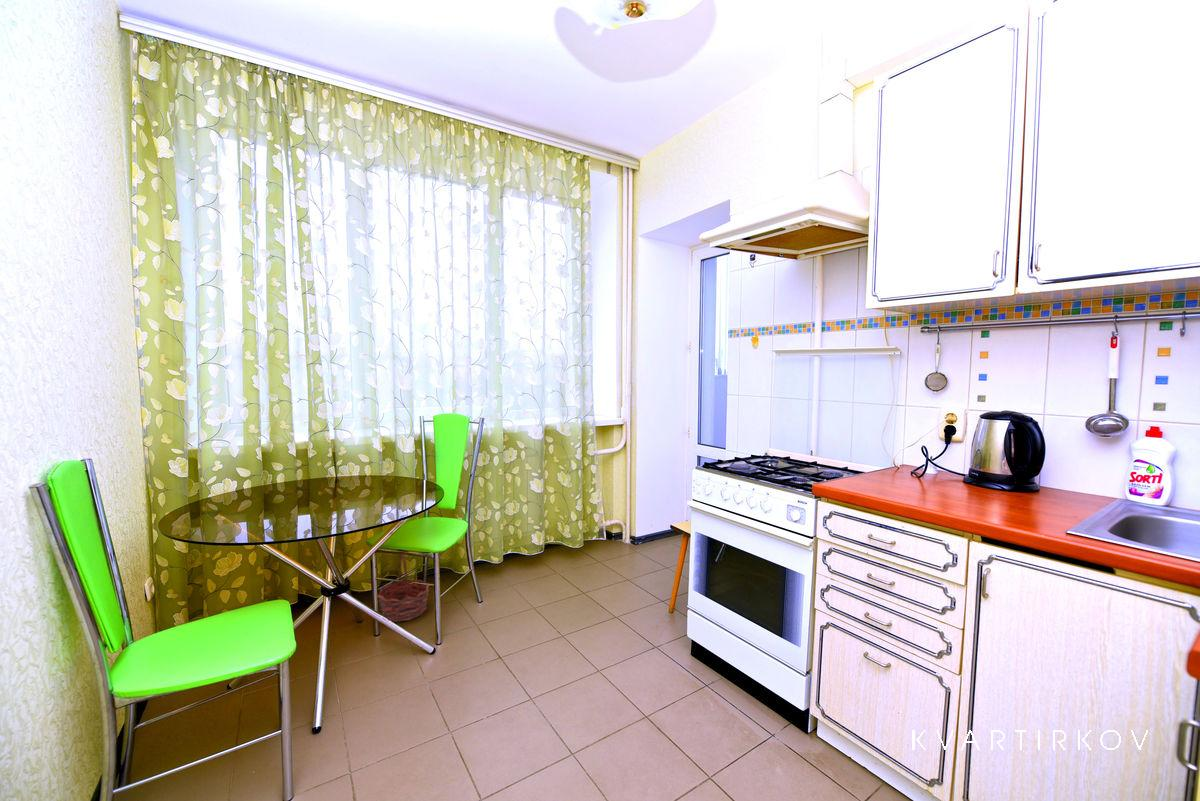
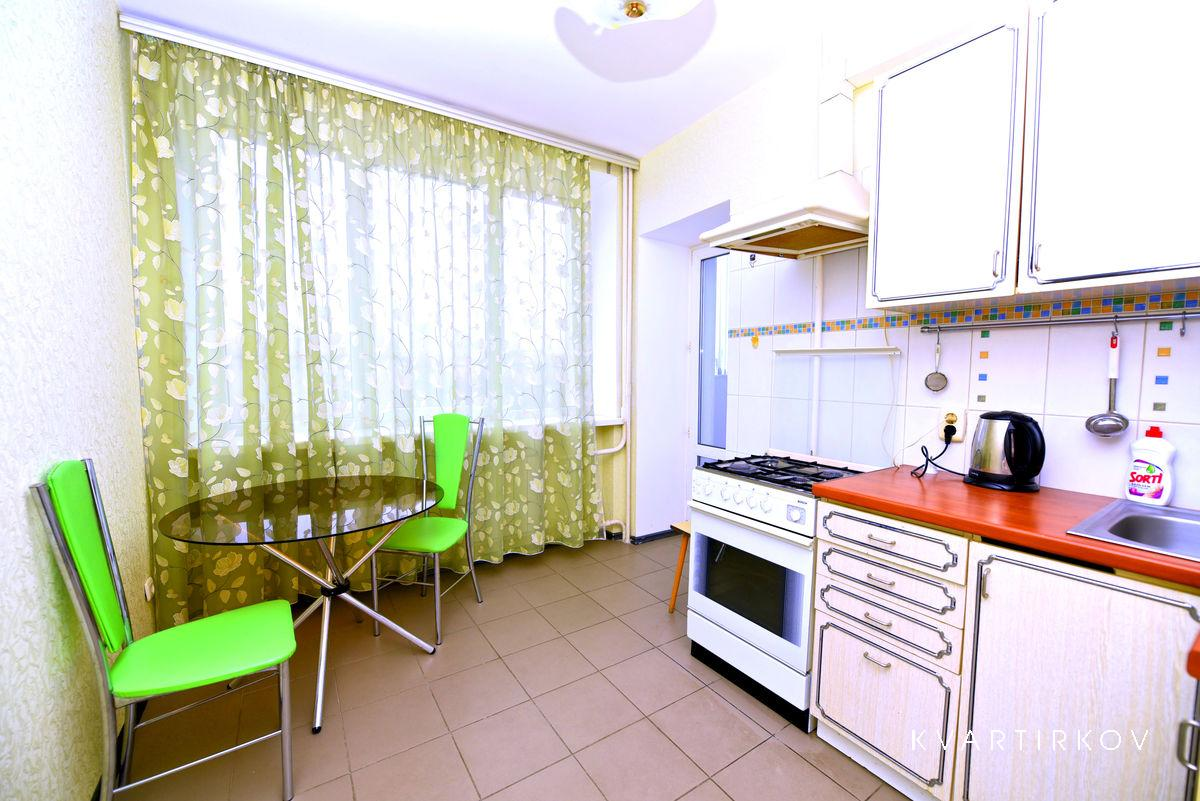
- basket [377,553,430,623]
